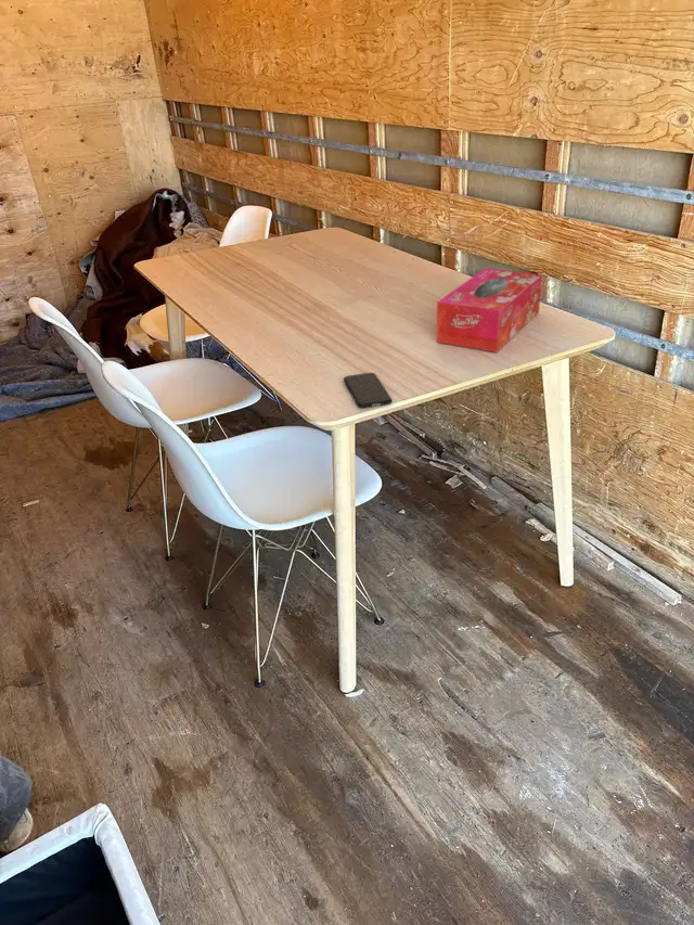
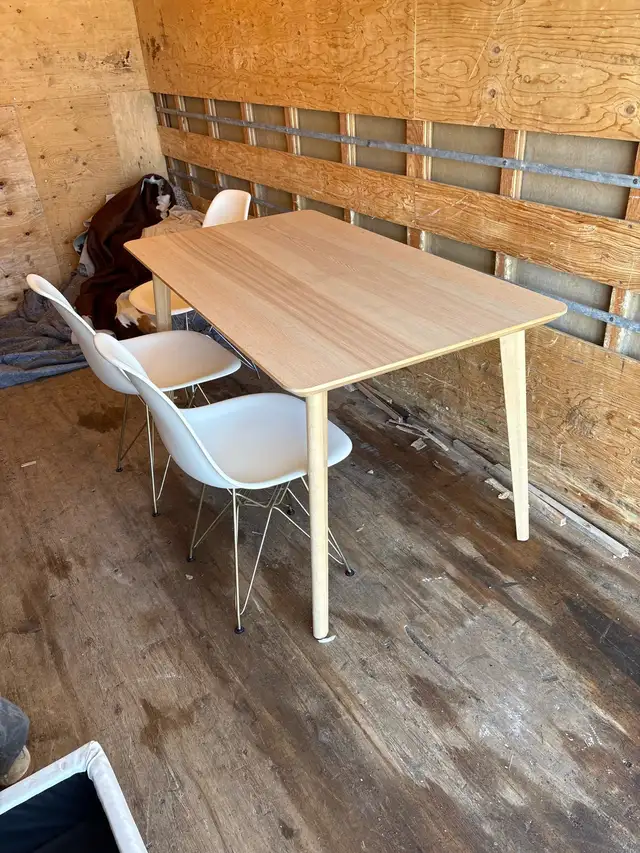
- smartphone [343,372,393,409]
- tissue box [436,267,543,354]
